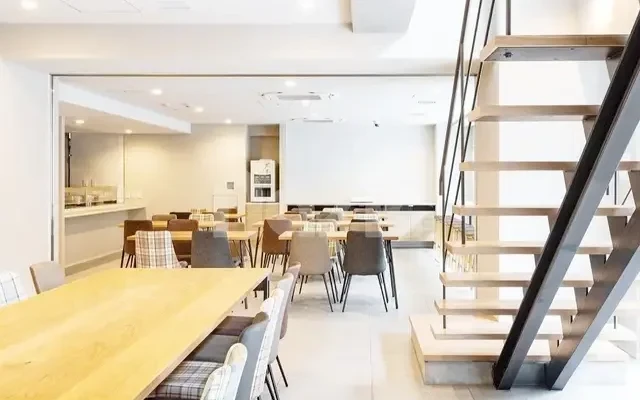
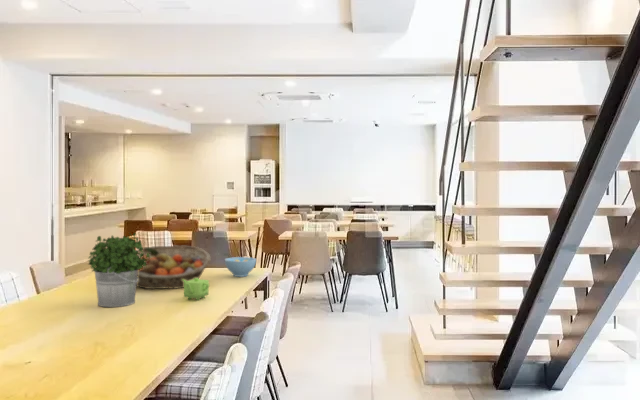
+ potted plant [87,232,151,308]
+ fruit basket [136,245,212,290]
+ teapot [182,278,210,301]
+ bowl [224,256,257,278]
